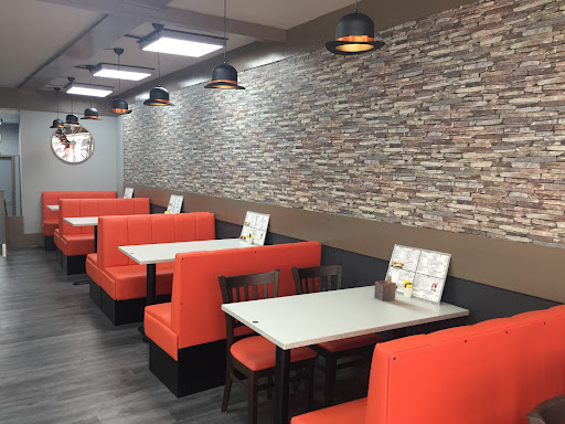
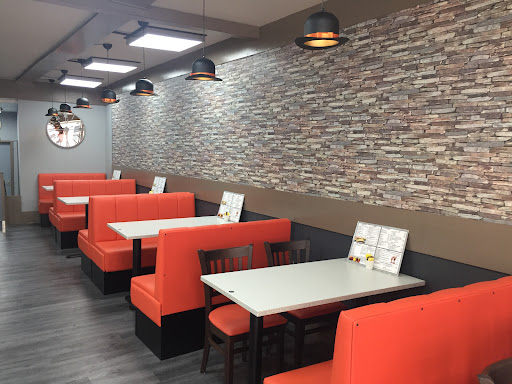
- napkin holder [373,274,397,303]
